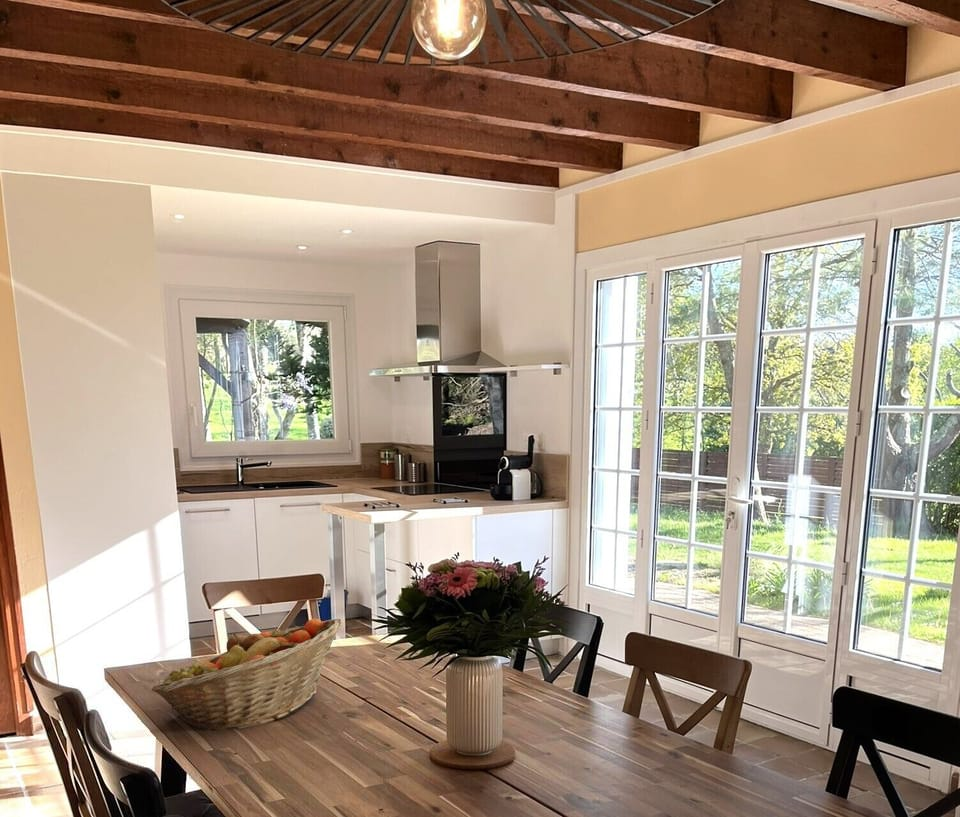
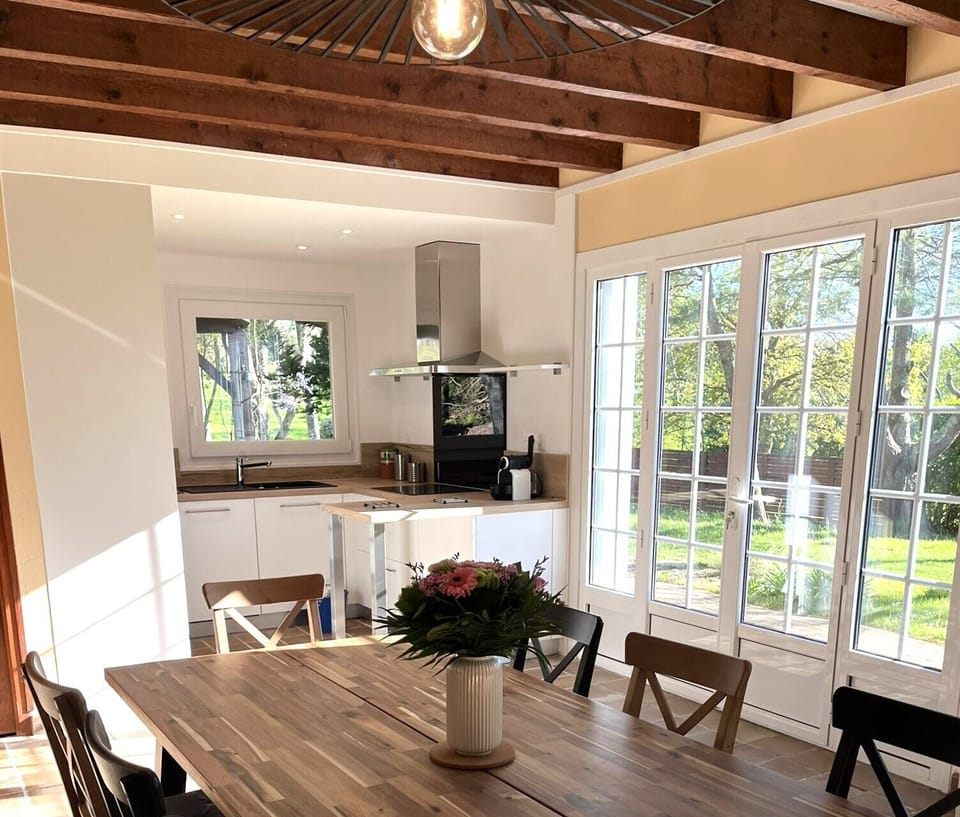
- fruit basket [150,618,344,731]
